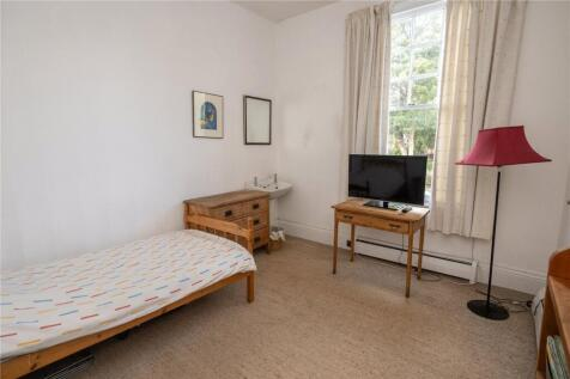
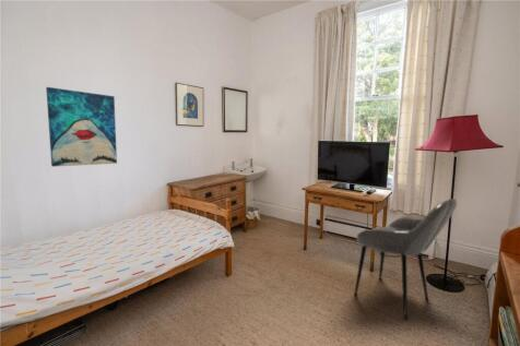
+ armchair [353,198,458,320]
+ wall art [45,86,118,168]
